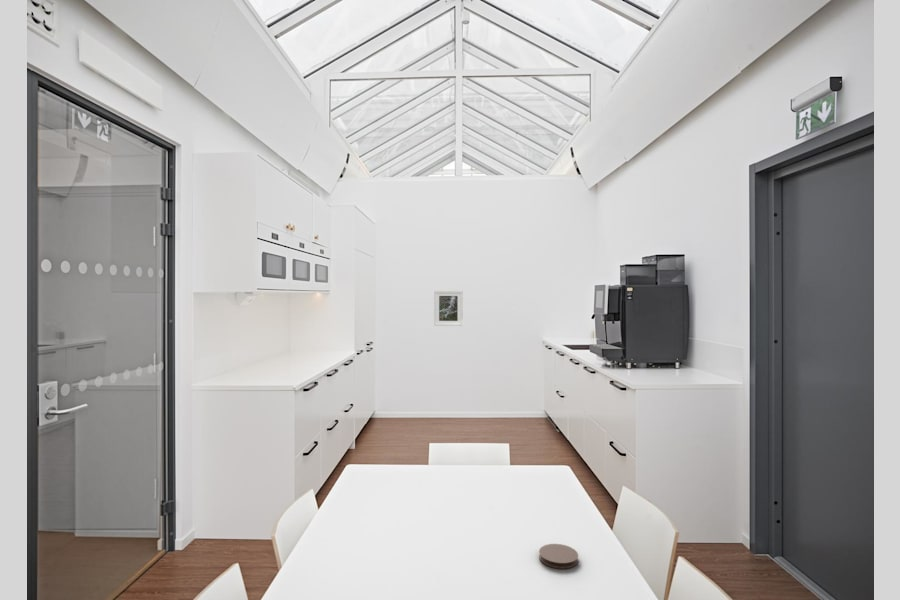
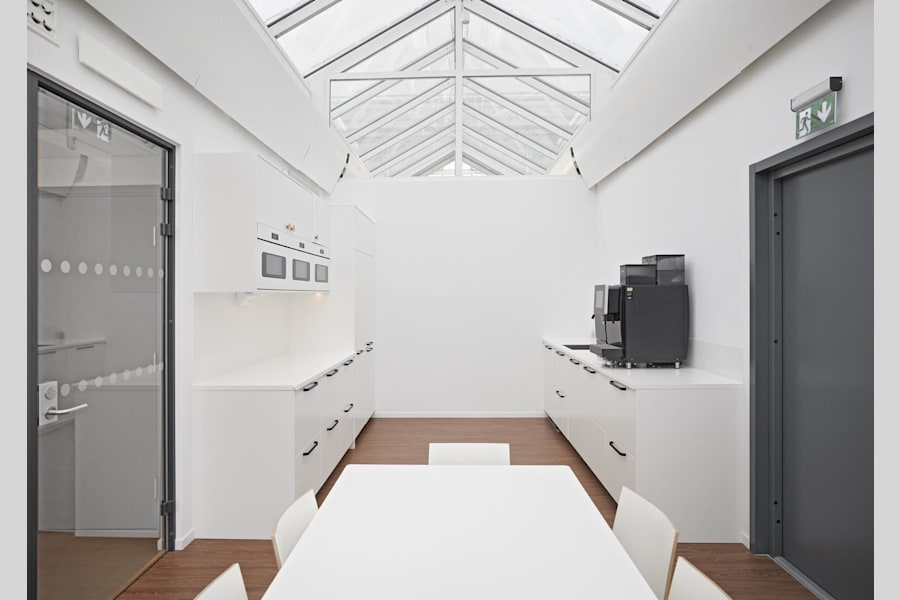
- coaster [538,543,579,570]
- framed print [433,290,464,327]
